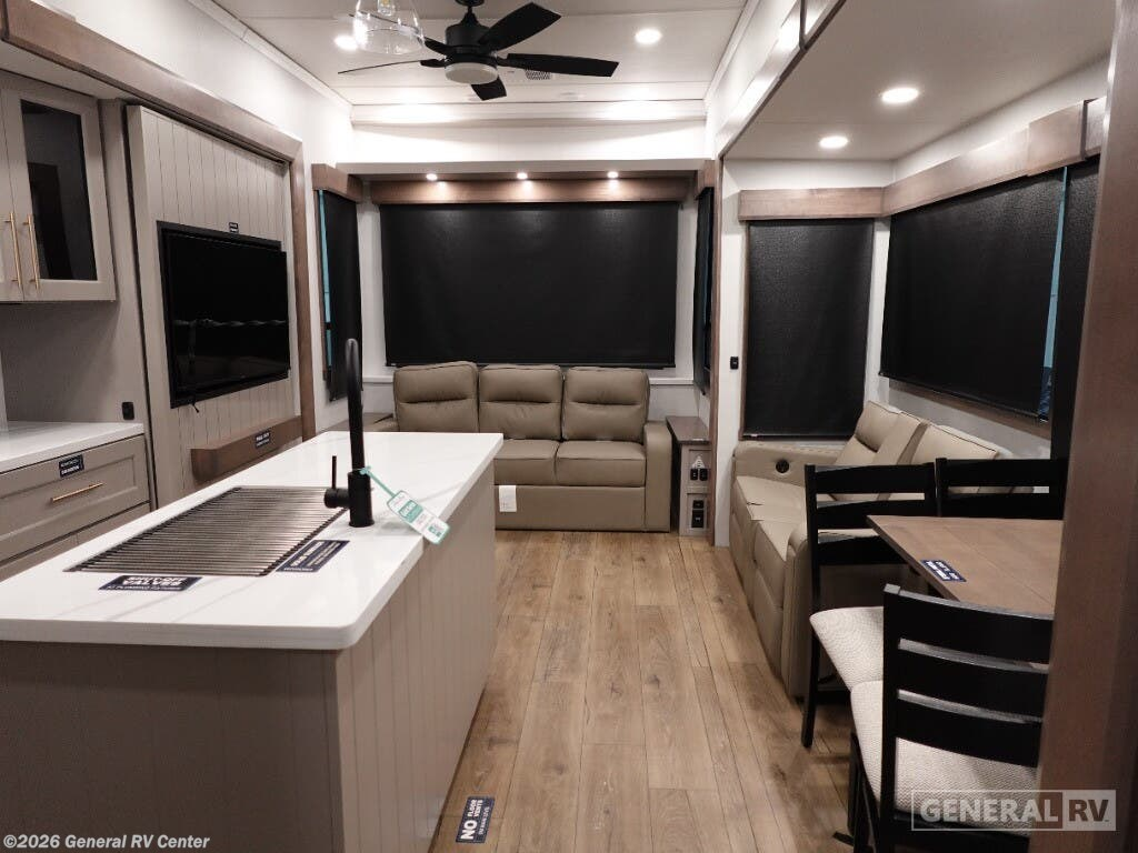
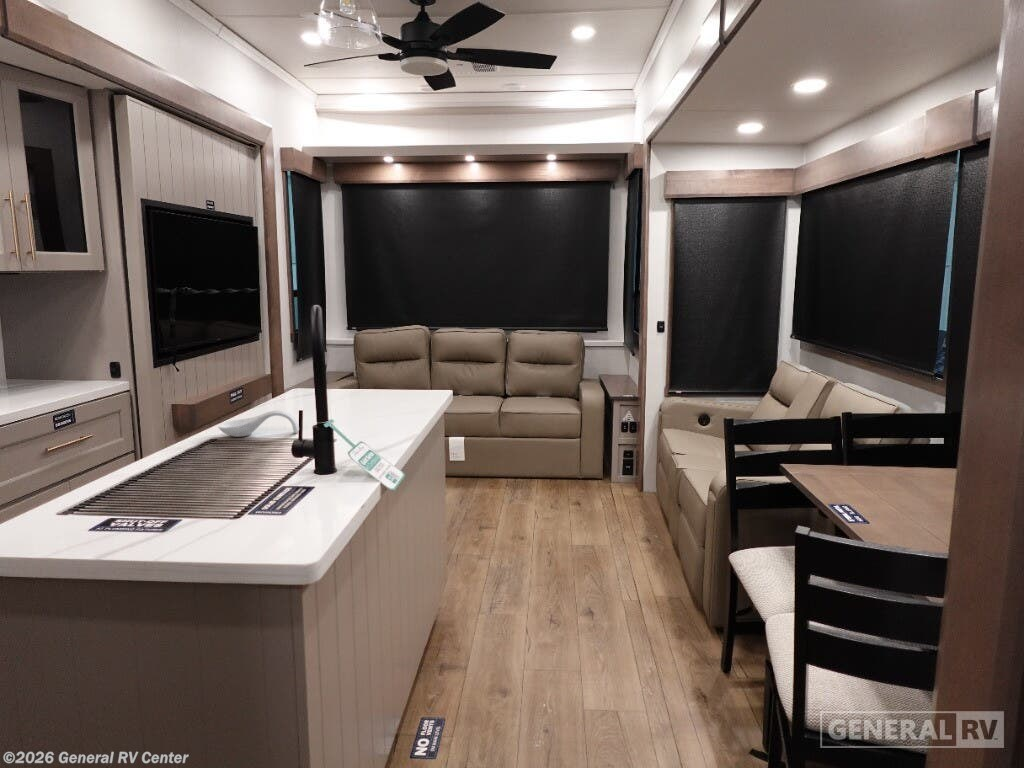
+ spoon rest [217,410,300,438]
